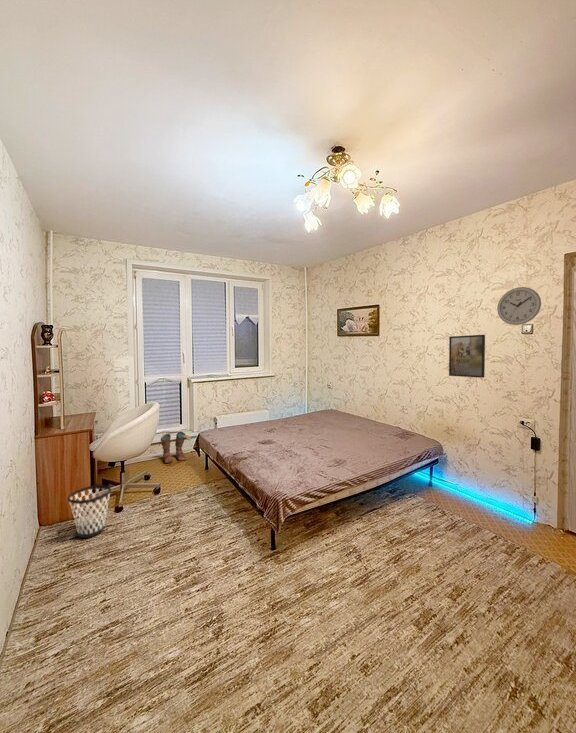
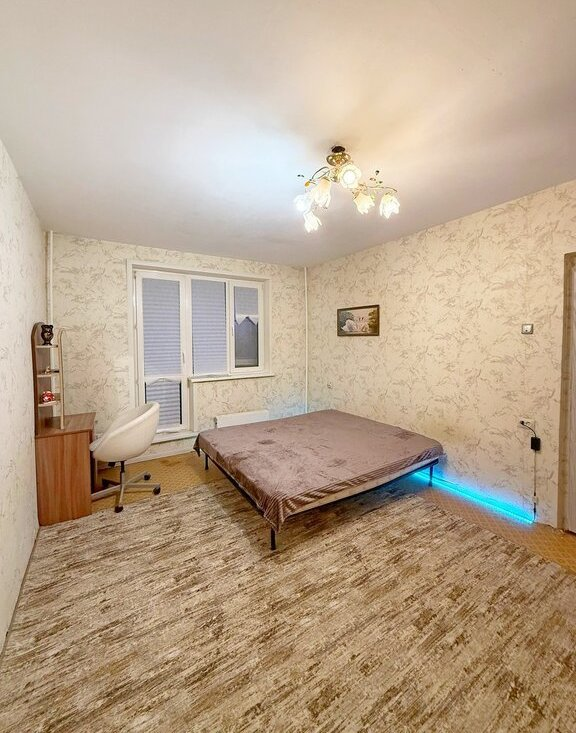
- wall clock [496,286,542,326]
- wastebasket [67,484,112,539]
- boots [160,431,192,464]
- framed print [448,334,486,379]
